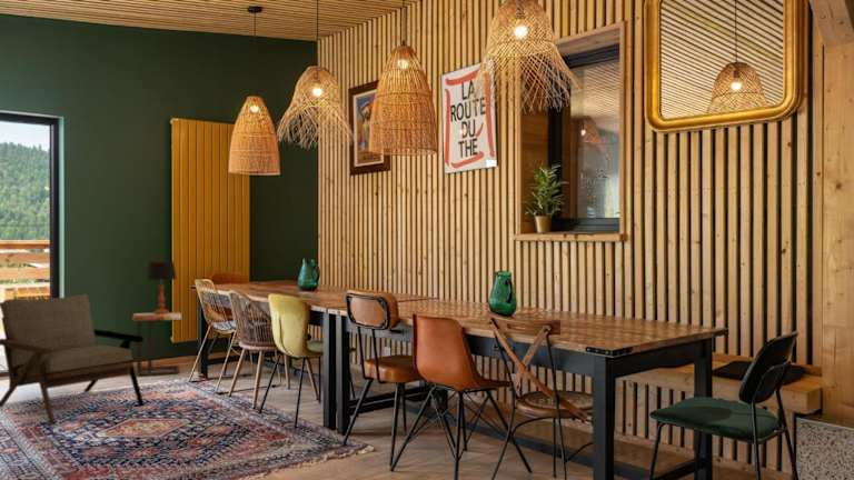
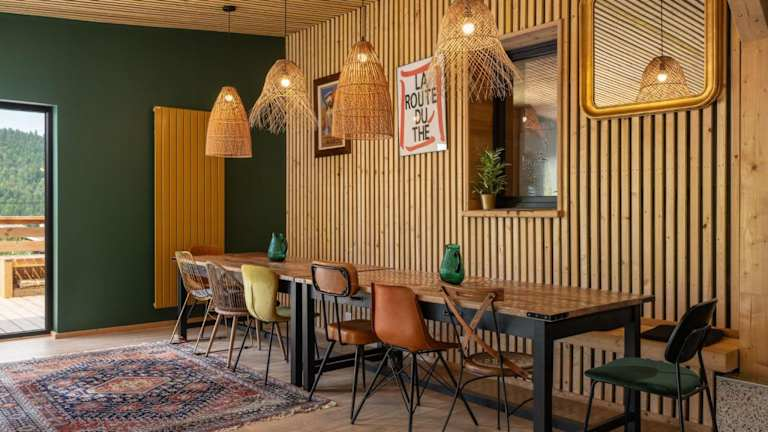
- table lamp [146,260,178,314]
- side table [131,311,182,378]
- armchair [0,293,146,427]
